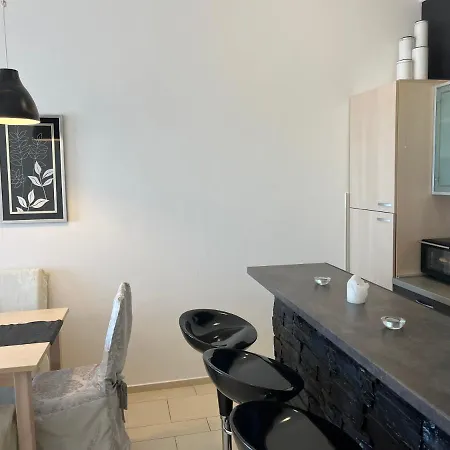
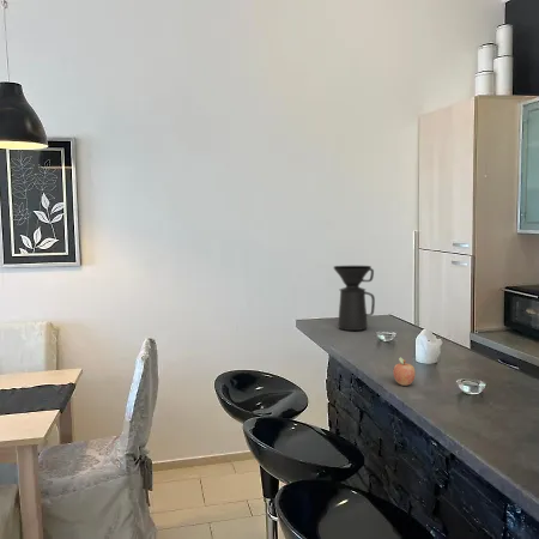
+ fruit [392,356,417,387]
+ coffee maker [333,265,376,332]
